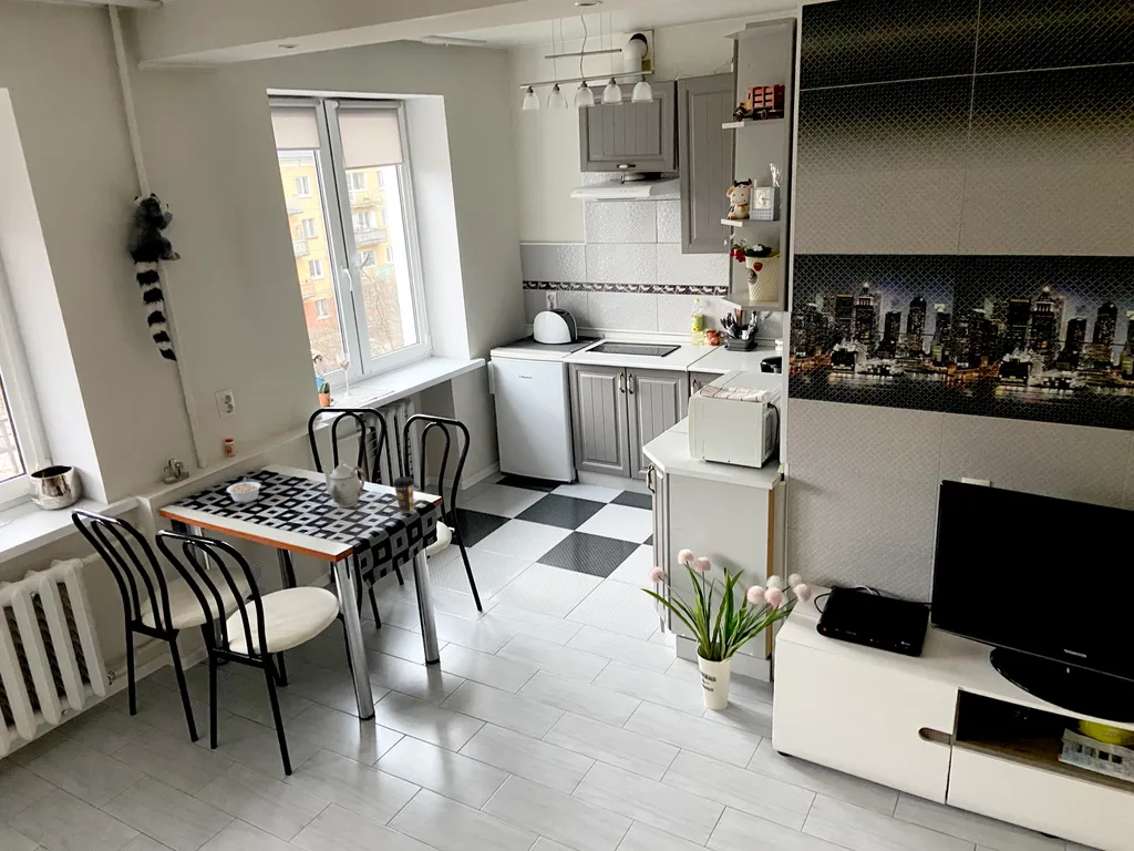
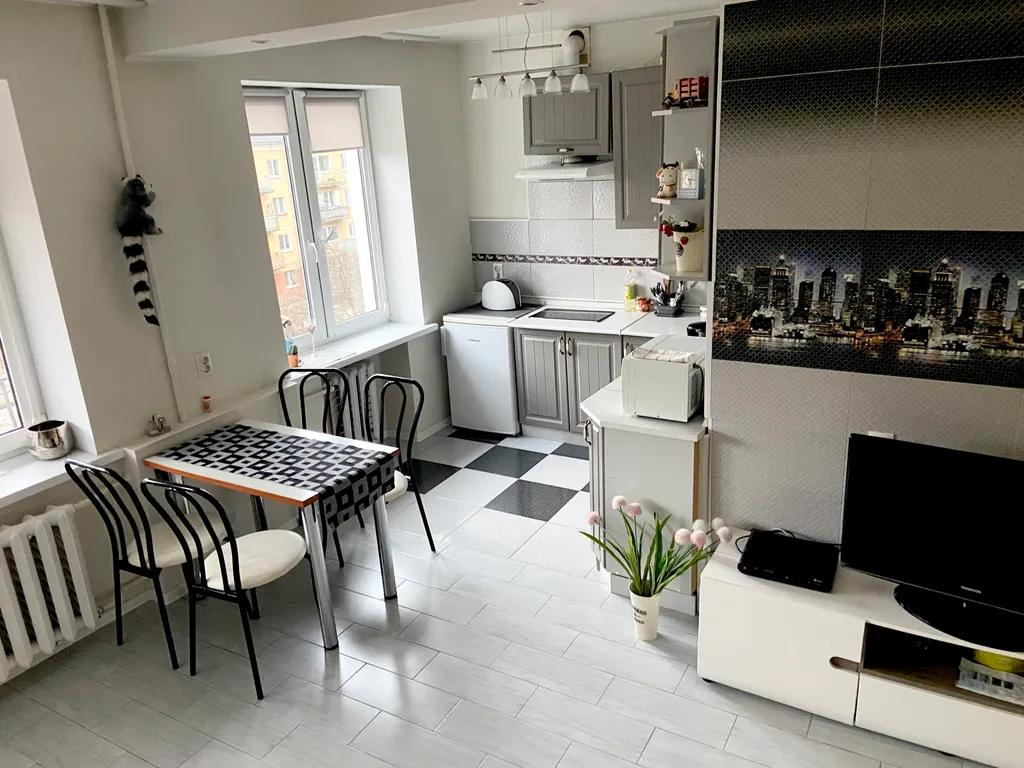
- teapot [320,460,365,509]
- legume [226,476,262,504]
- coffee cup [392,475,415,514]
